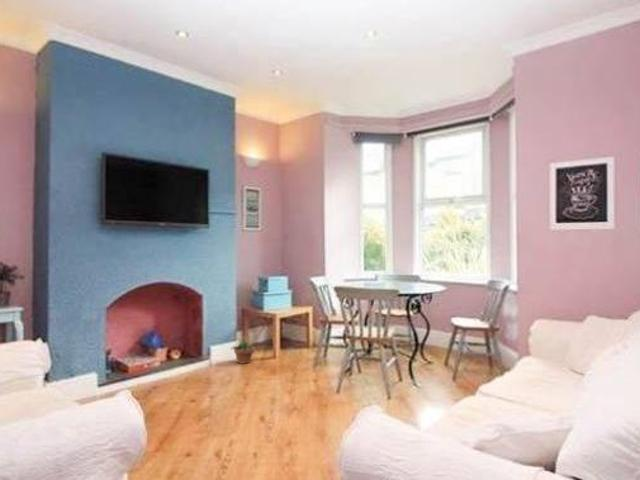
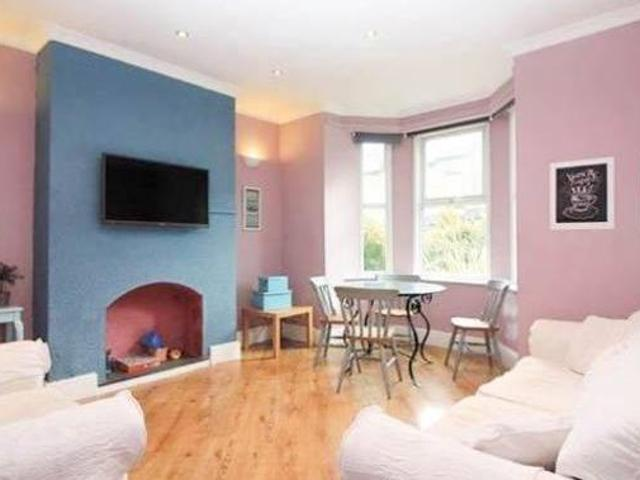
- potted plant [231,334,258,365]
